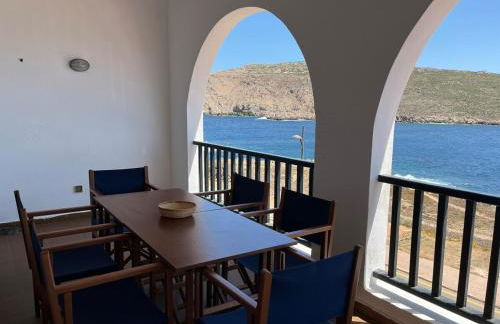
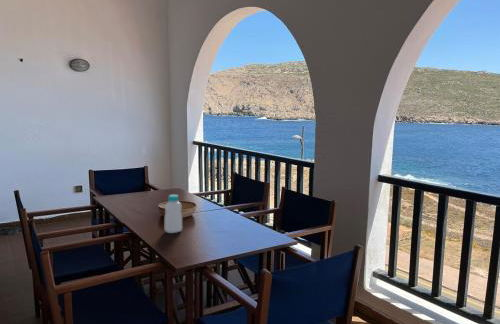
+ bottle [164,194,183,234]
